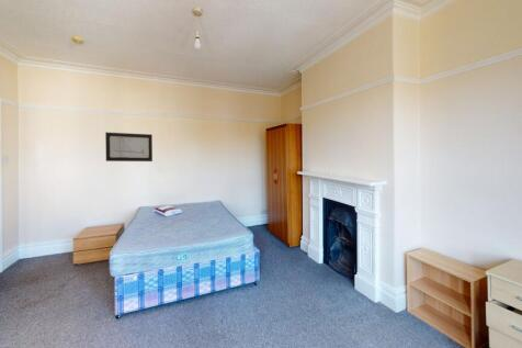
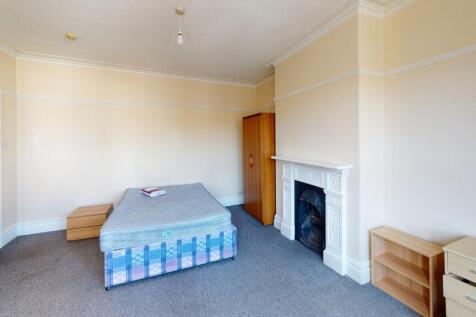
- wall art [104,132,154,162]
